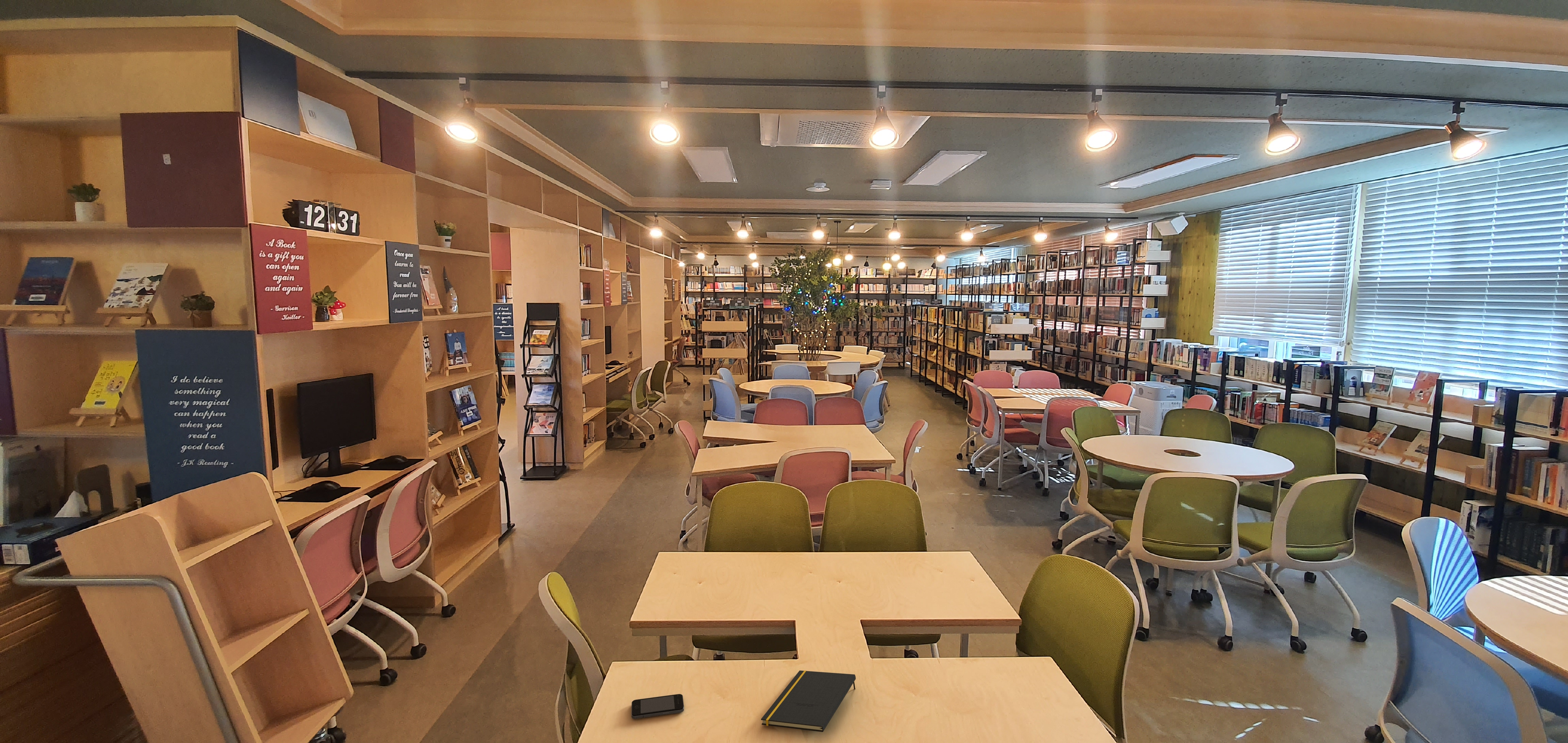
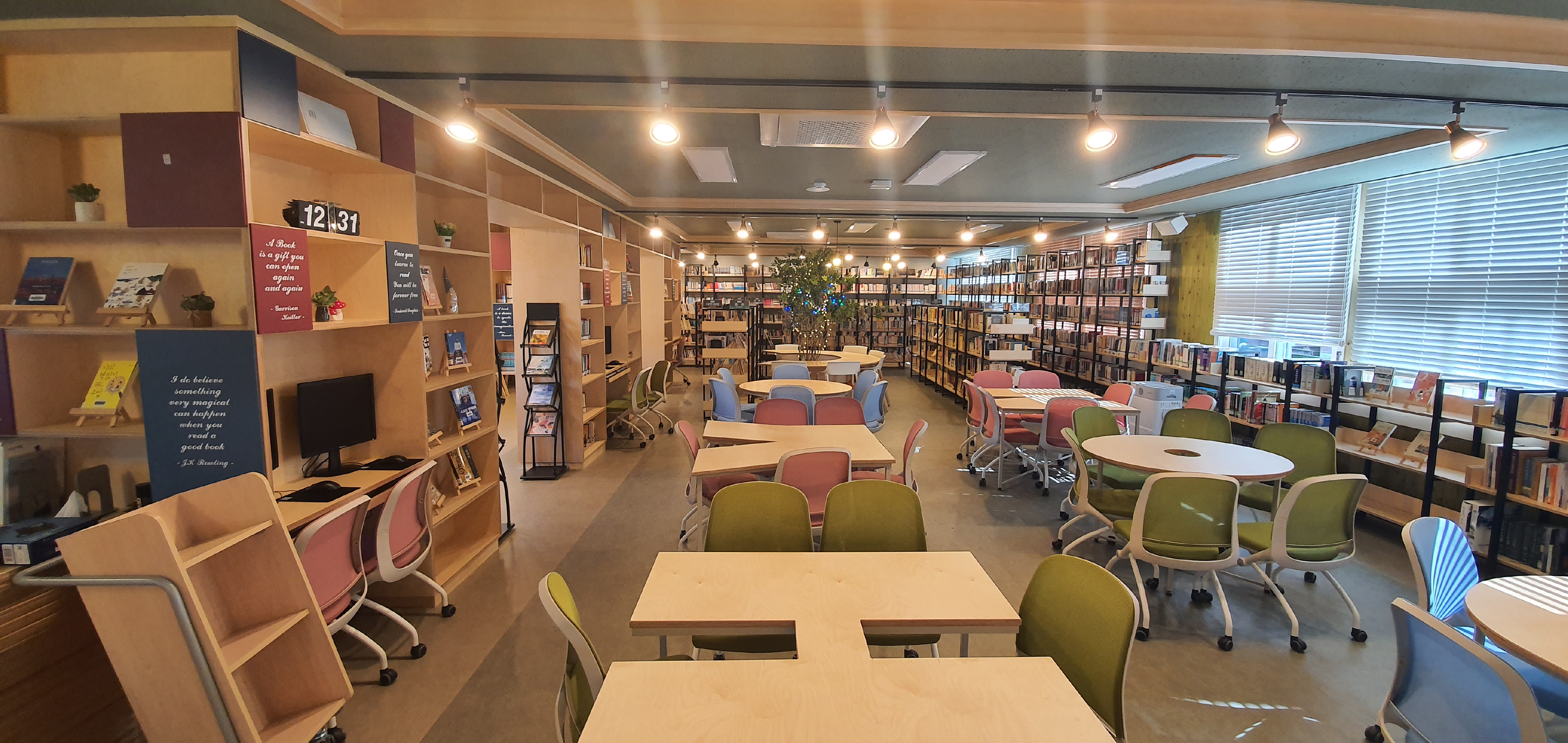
- notepad [761,670,856,732]
- smartphone [631,694,684,719]
